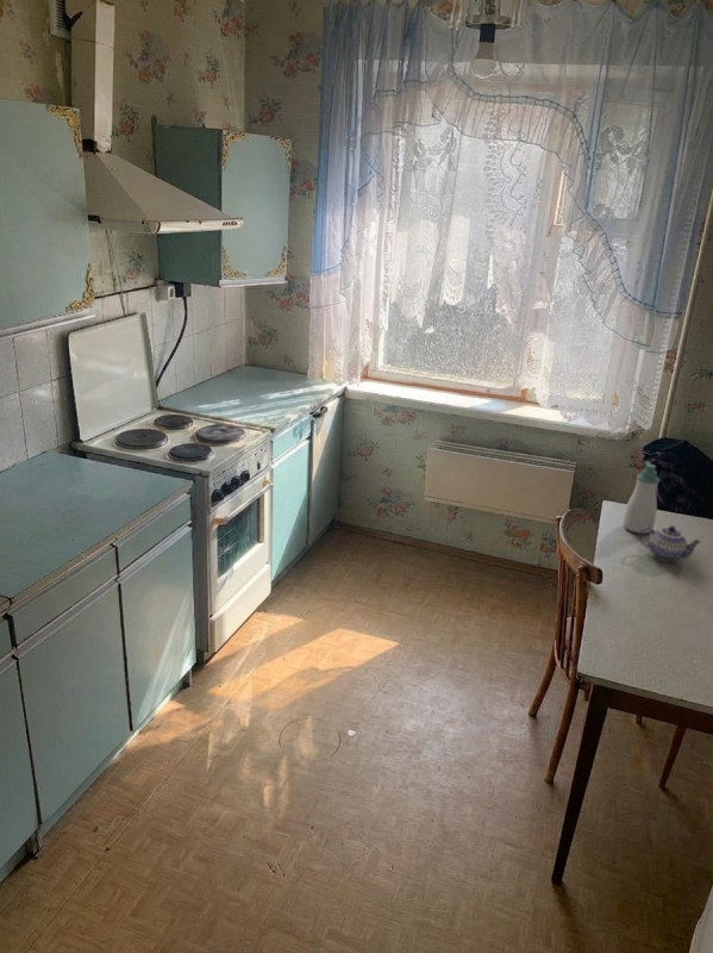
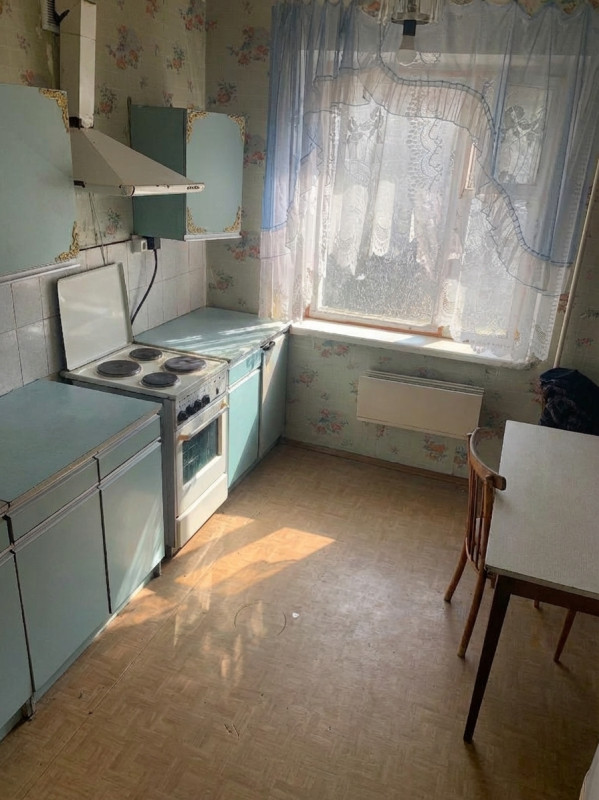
- teapot [637,524,702,563]
- soap bottle [621,461,661,535]
